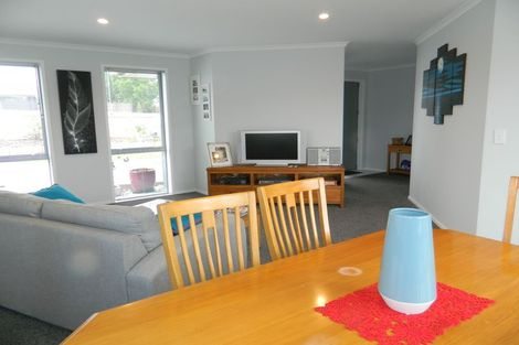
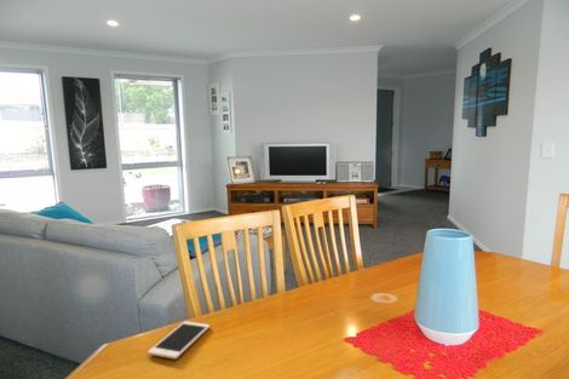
+ cell phone [146,320,211,360]
